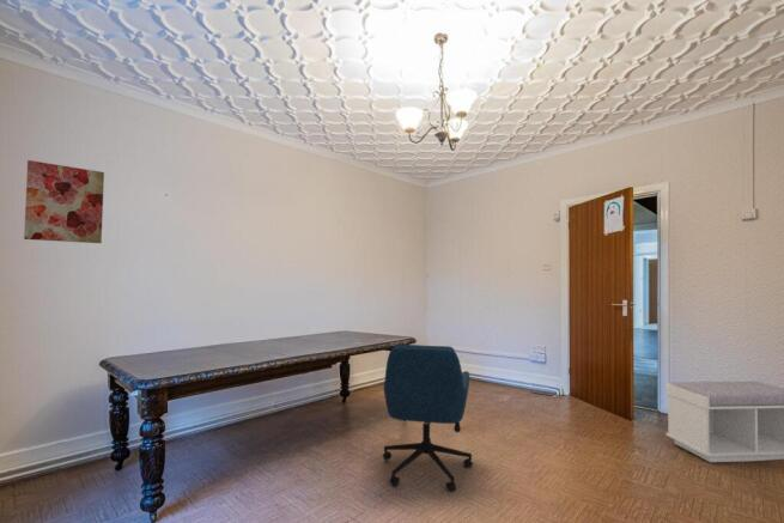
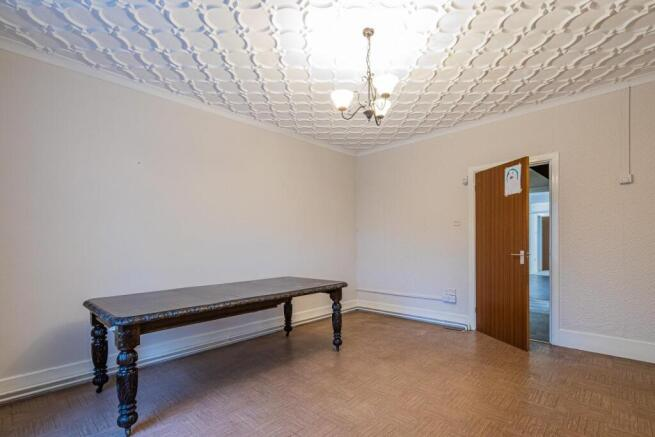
- bench [666,381,784,463]
- office chair [382,343,474,493]
- wall art [23,159,105,244]
